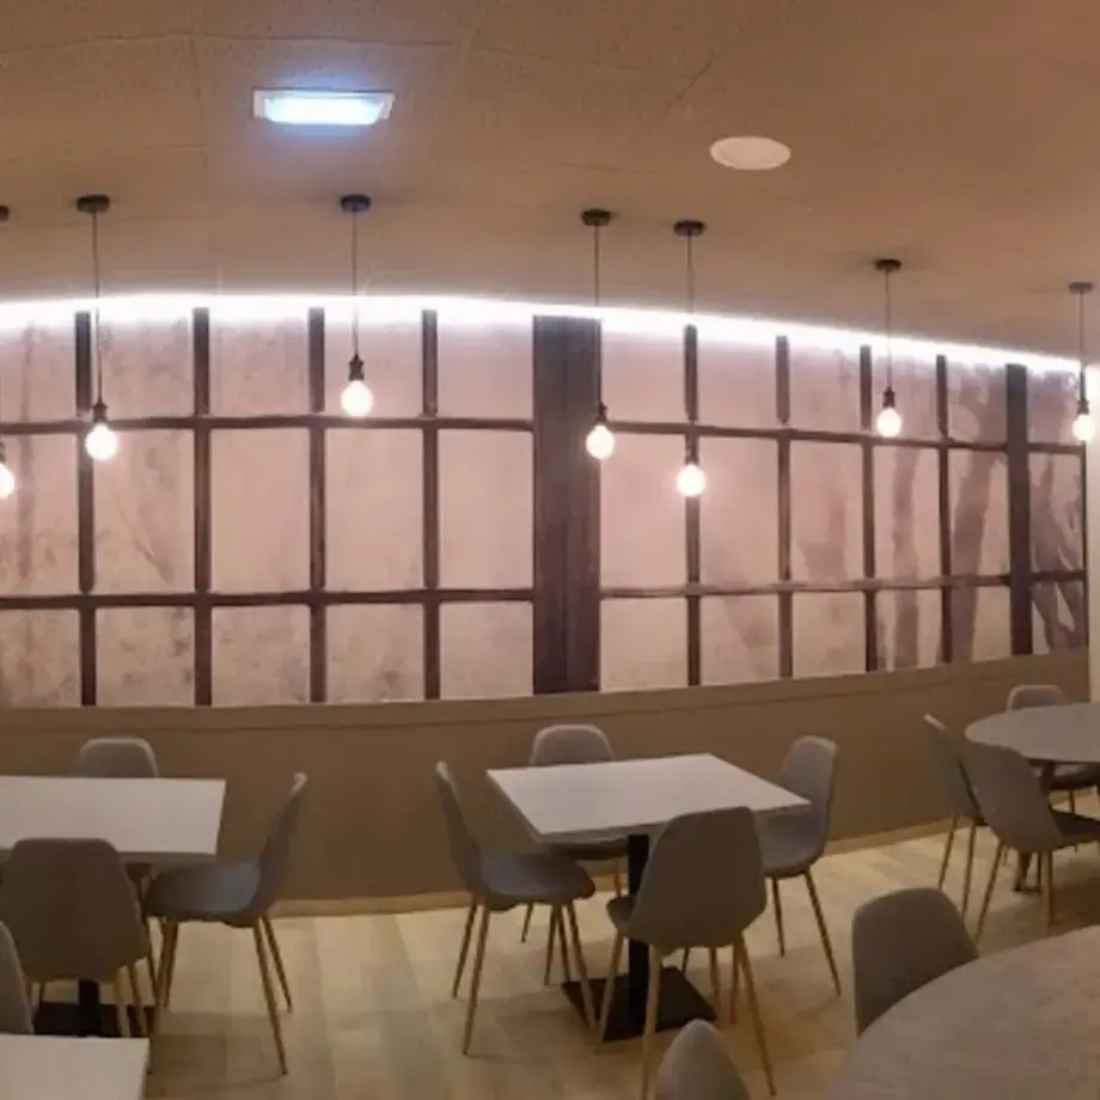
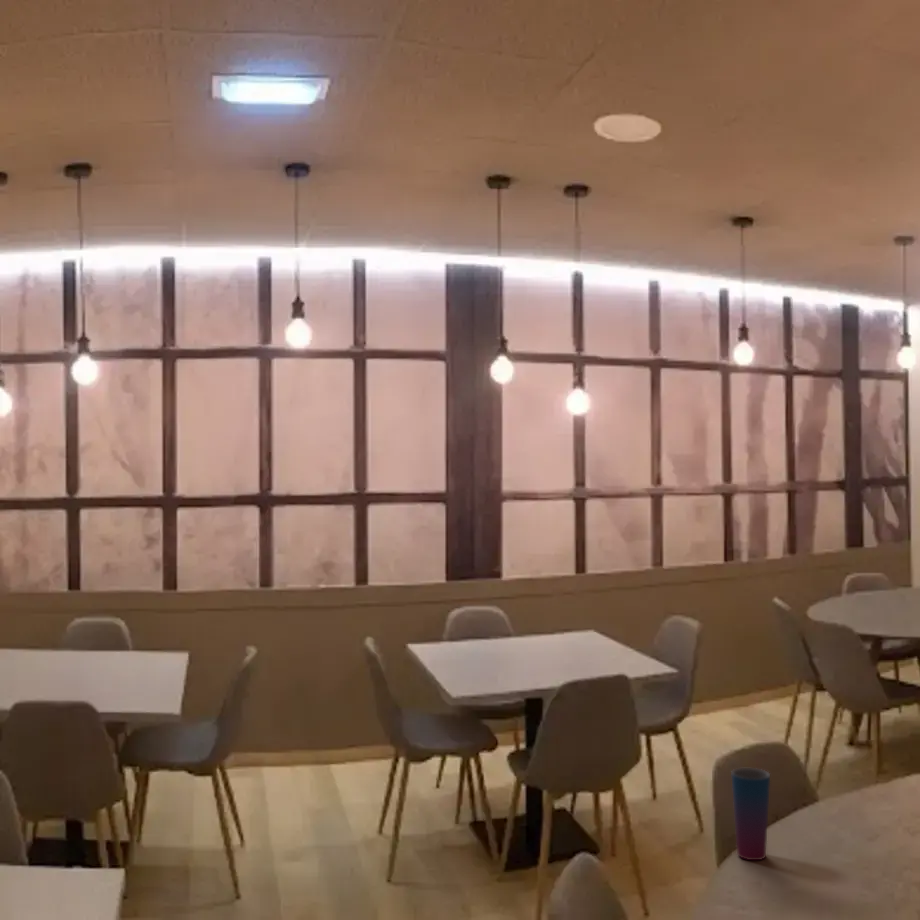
+ cup [730,767,771,861]
